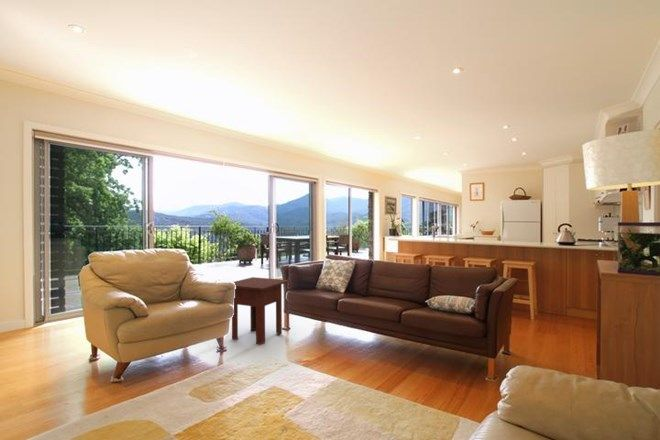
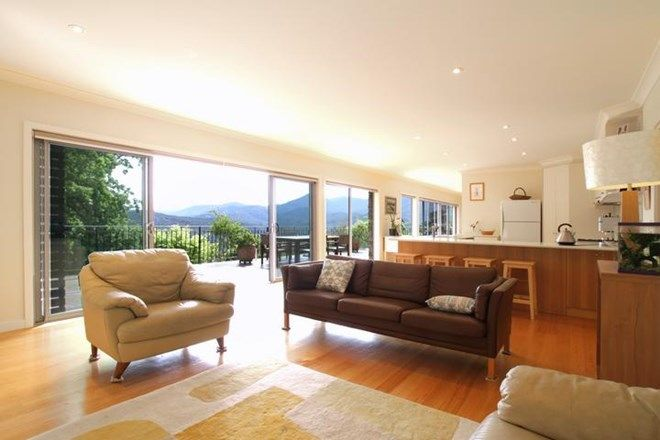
- side table [231,276,291,345]
